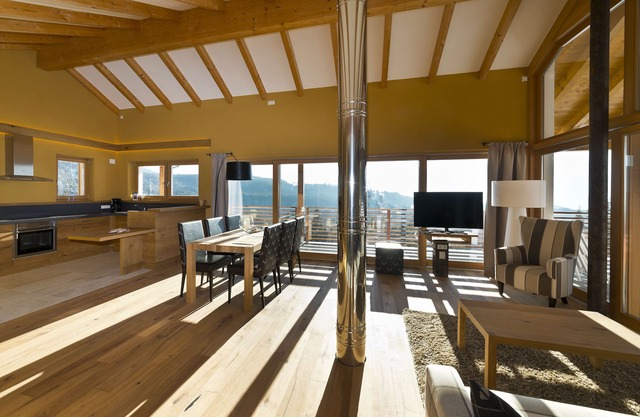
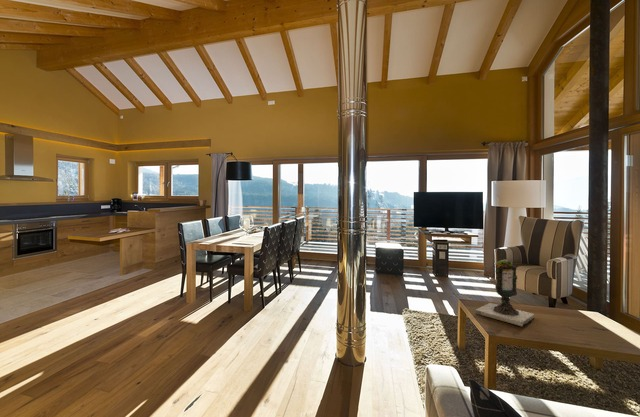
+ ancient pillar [475,254,535,328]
